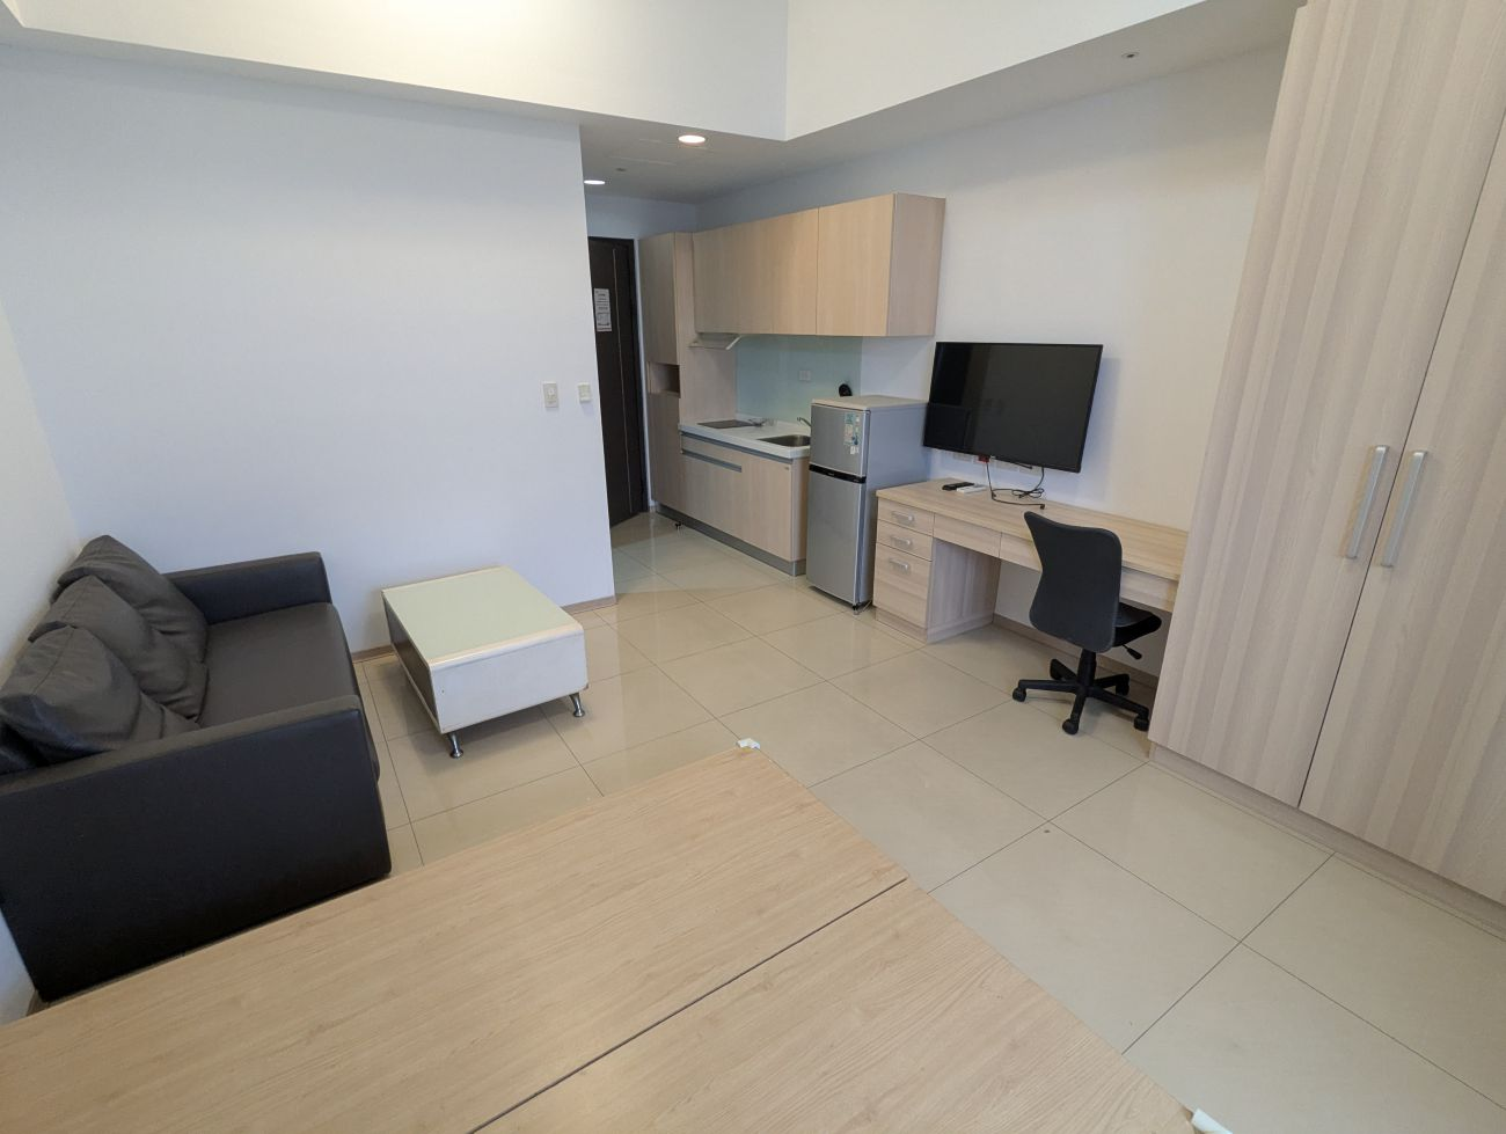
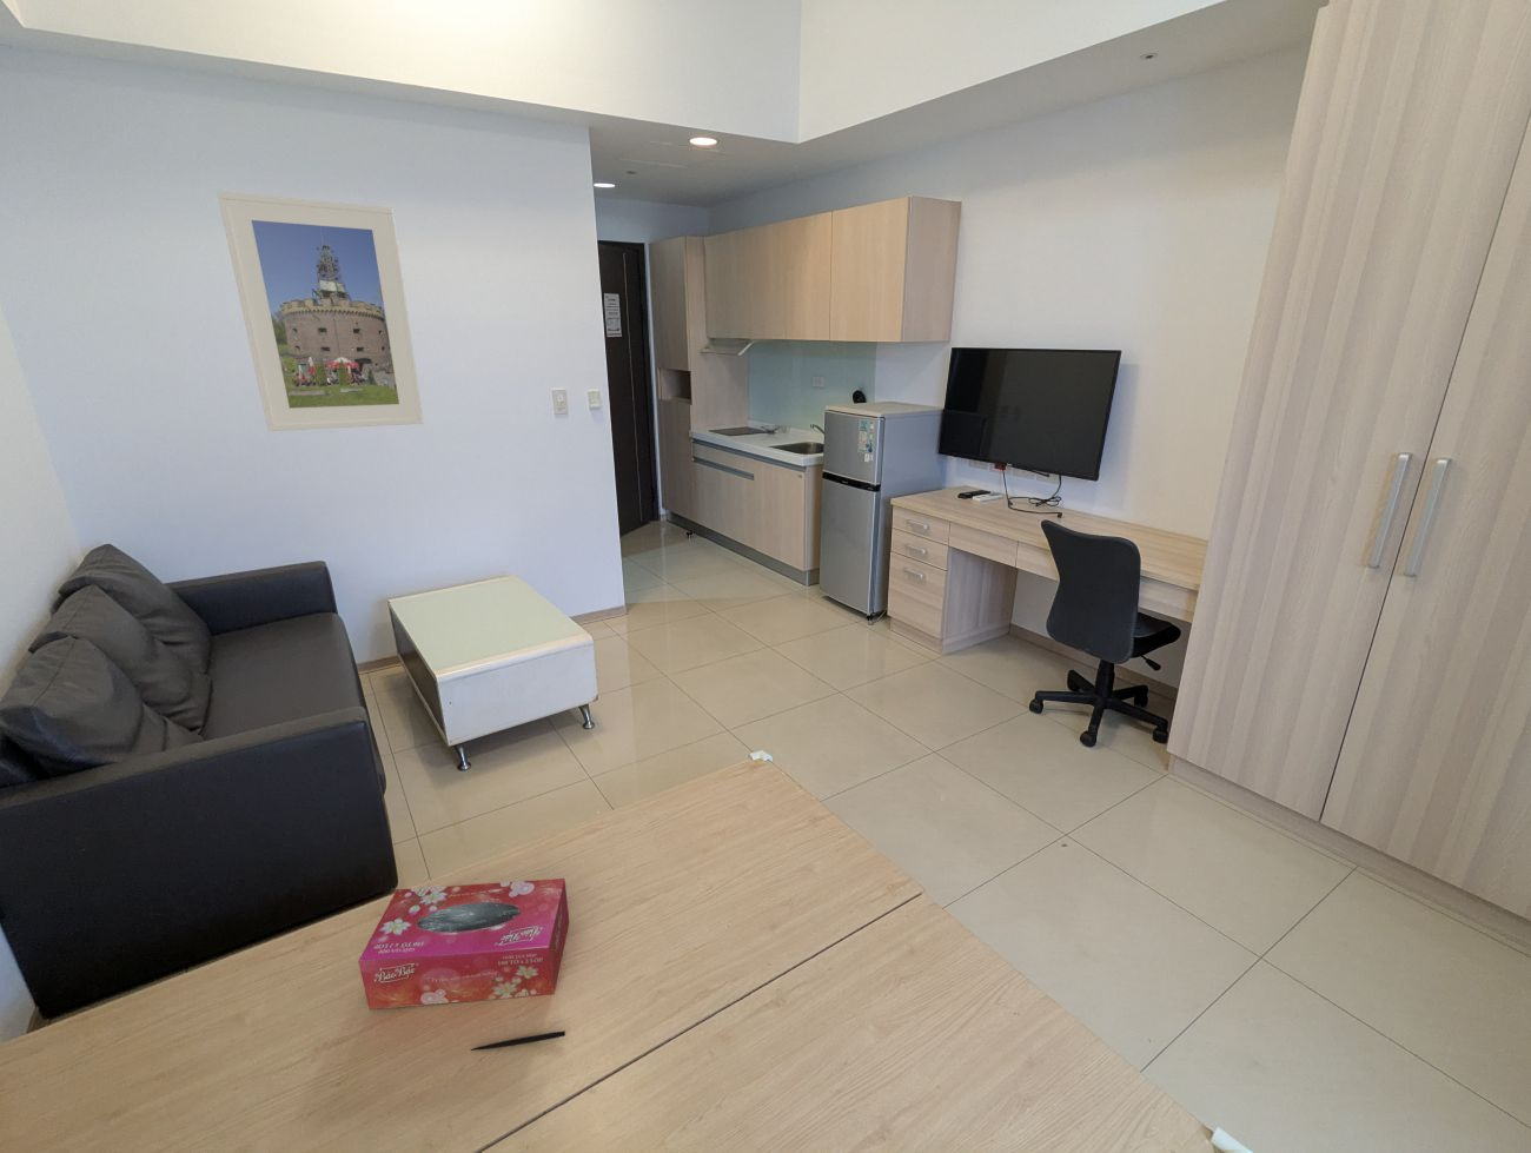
+ pen [469,1029,567,1051]
+ tissue box [357,877,570,1010]
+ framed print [216,190,425,432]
